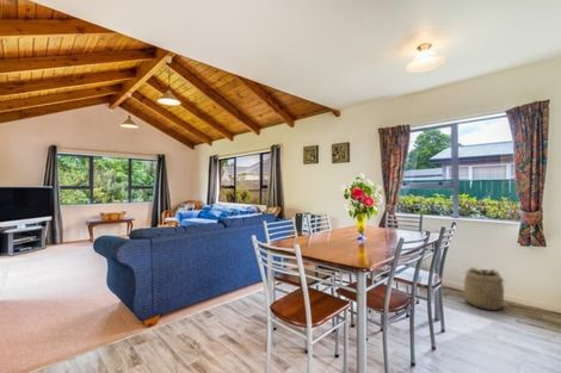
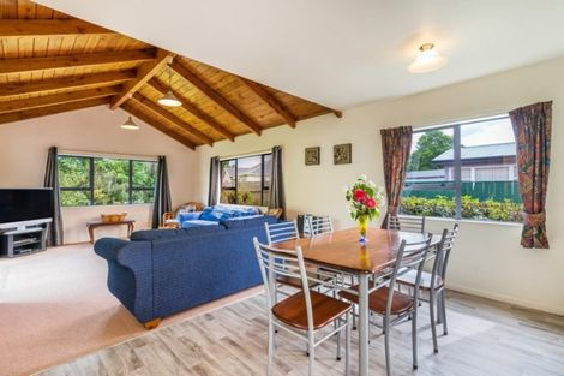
- basket [455,267,511,311]
